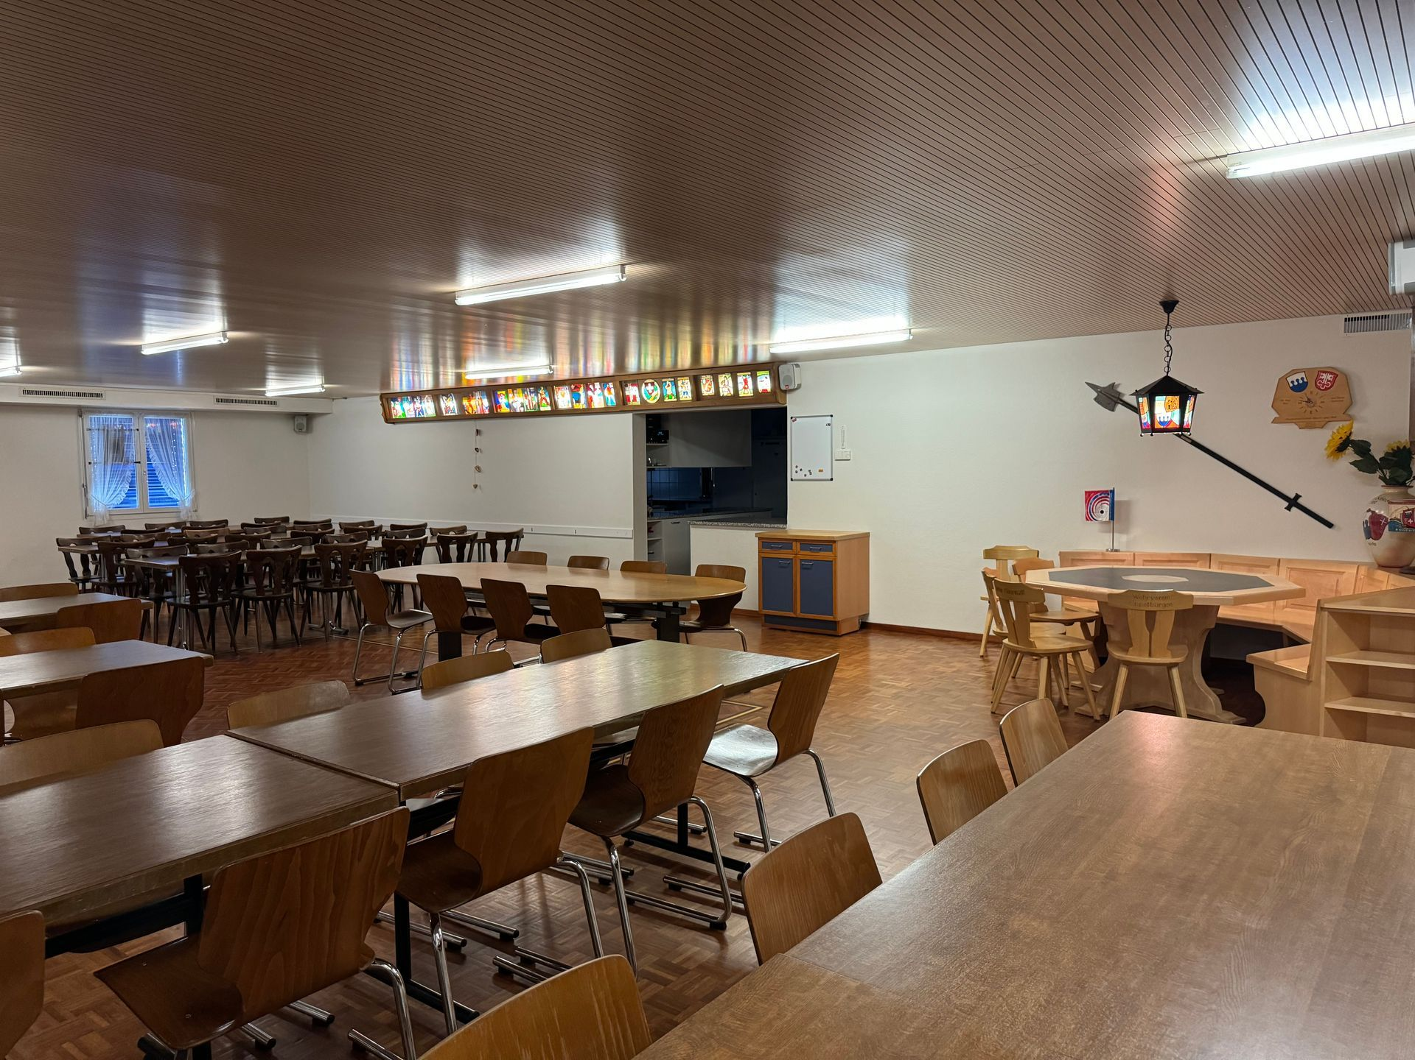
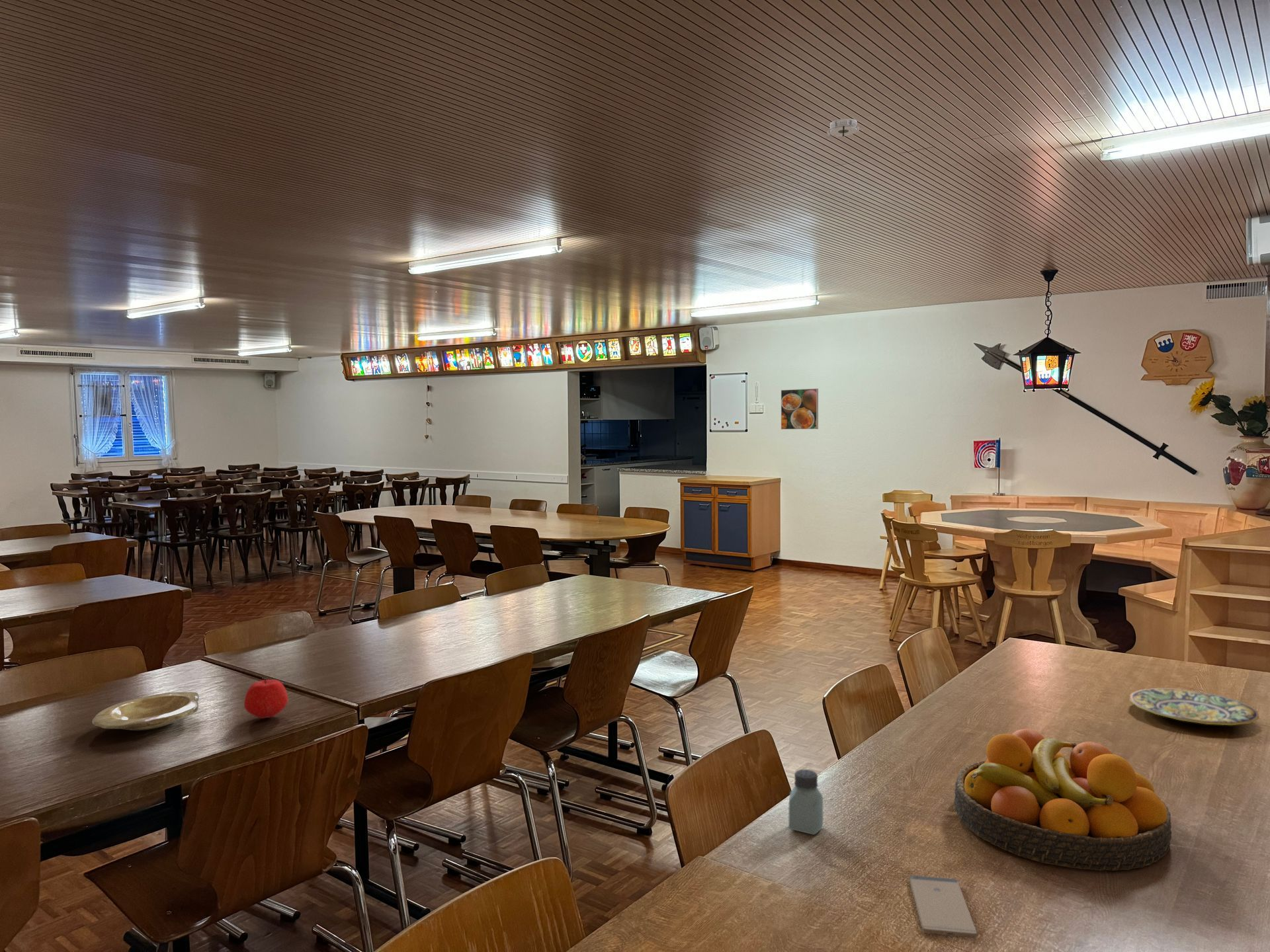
+ apple [243,678,289,719]
+ fruit bowl [954,729,1172,871]
+ plate [92,692,200,731]
+ smoke detector [825,118,861,139]
+ saltshaker [788,769,824,836]
+ plate [1128,688,1260,726]
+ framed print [781,388,819,430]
+ smartphone [908,875,978,939]
